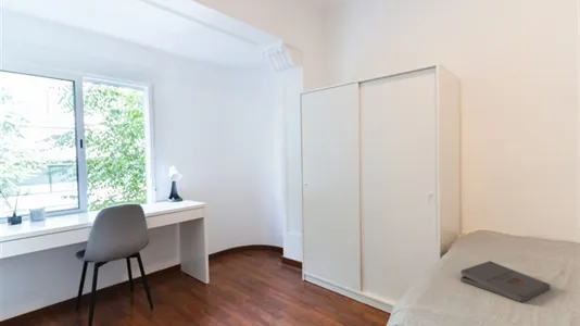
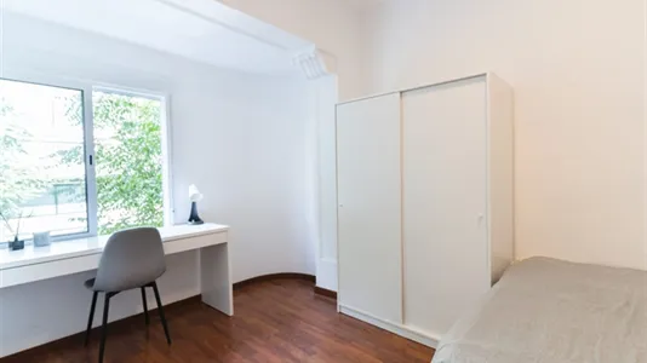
- pizza box [459,260,552,304]
